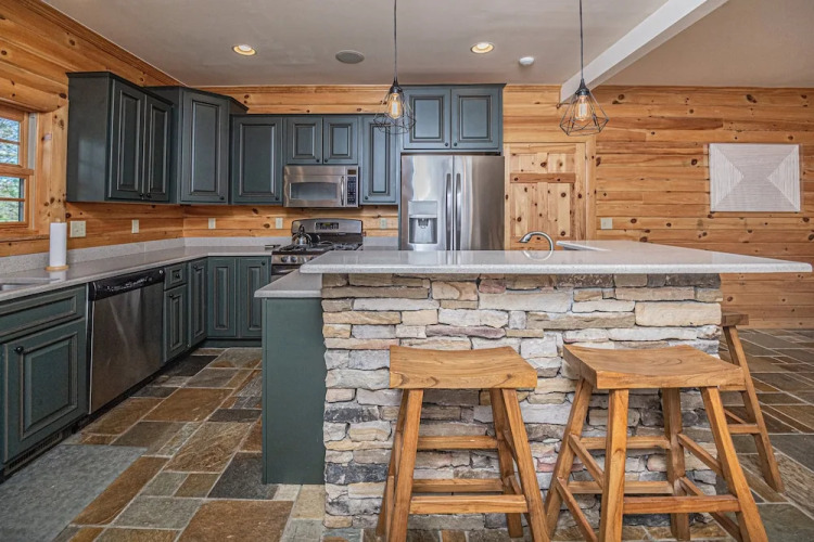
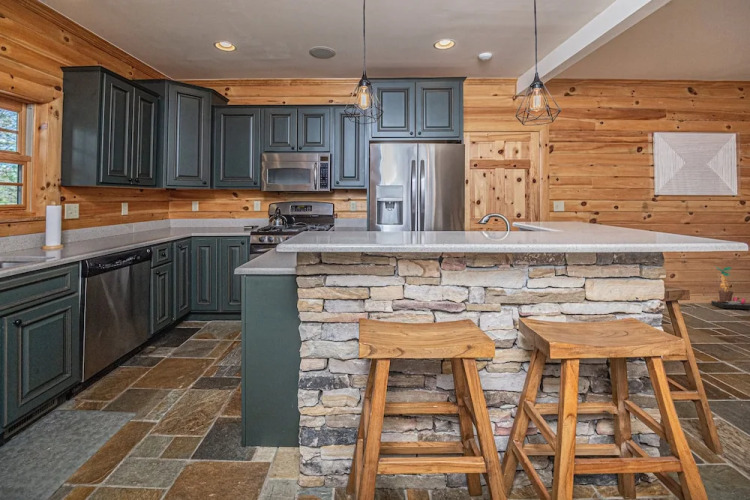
+ potted plant [710,265,750,310]
